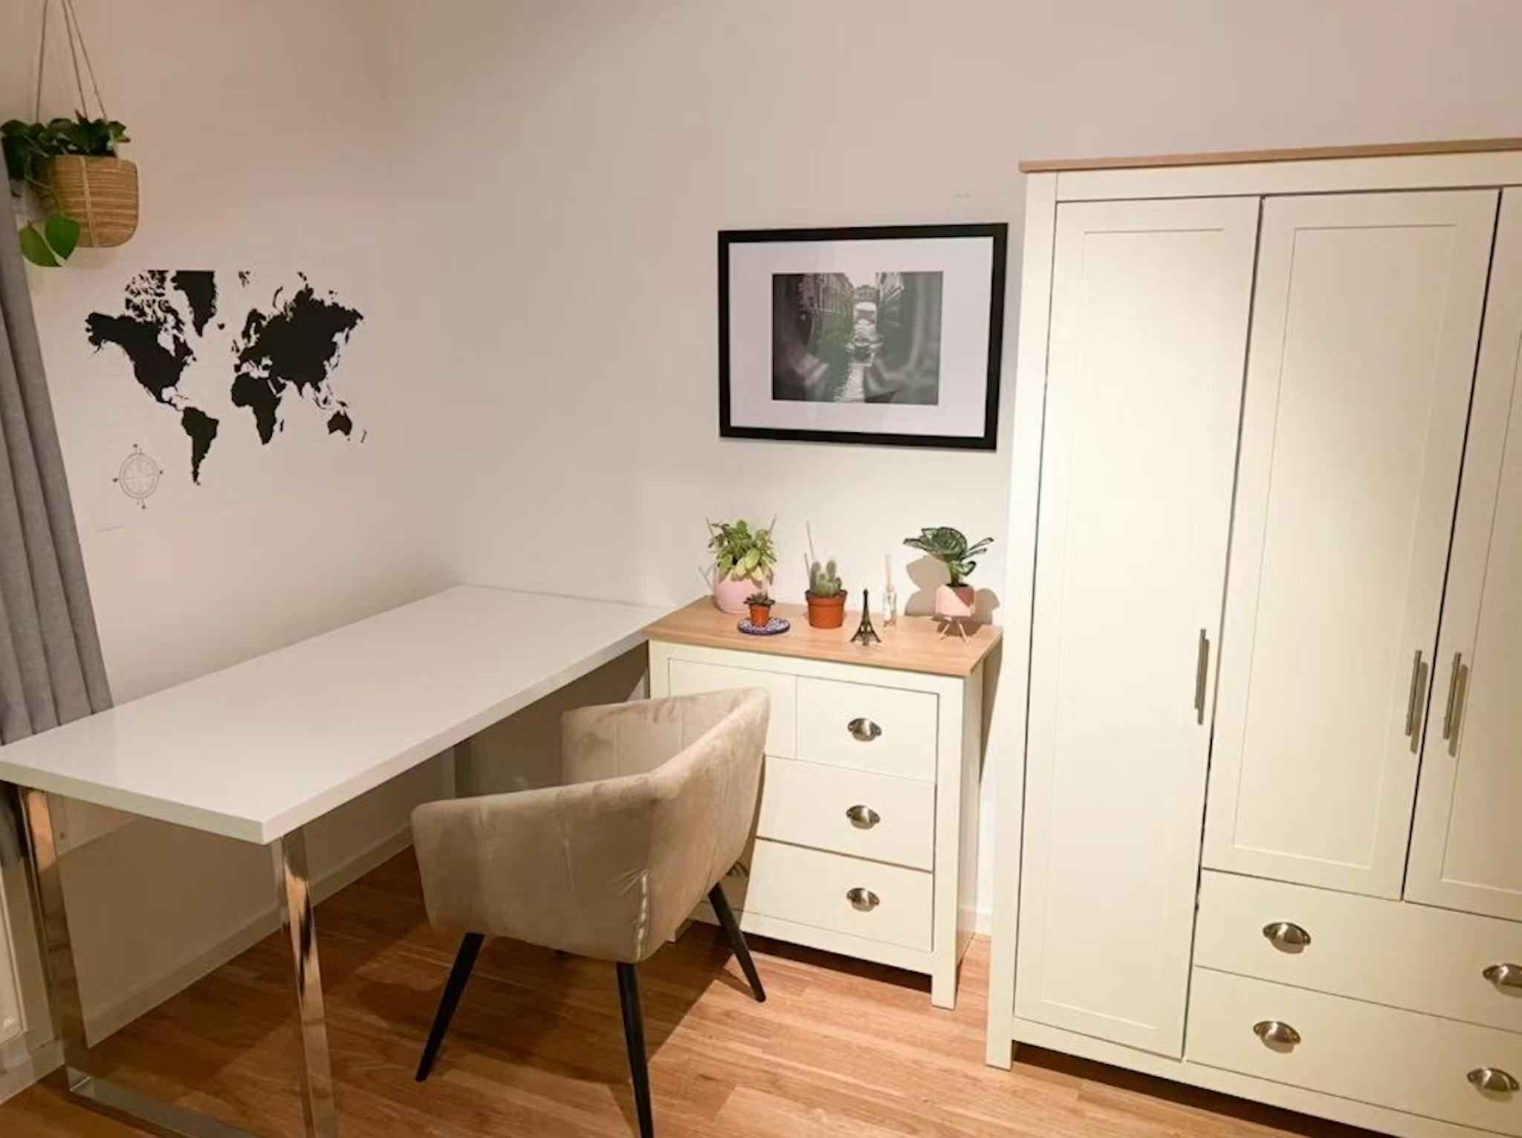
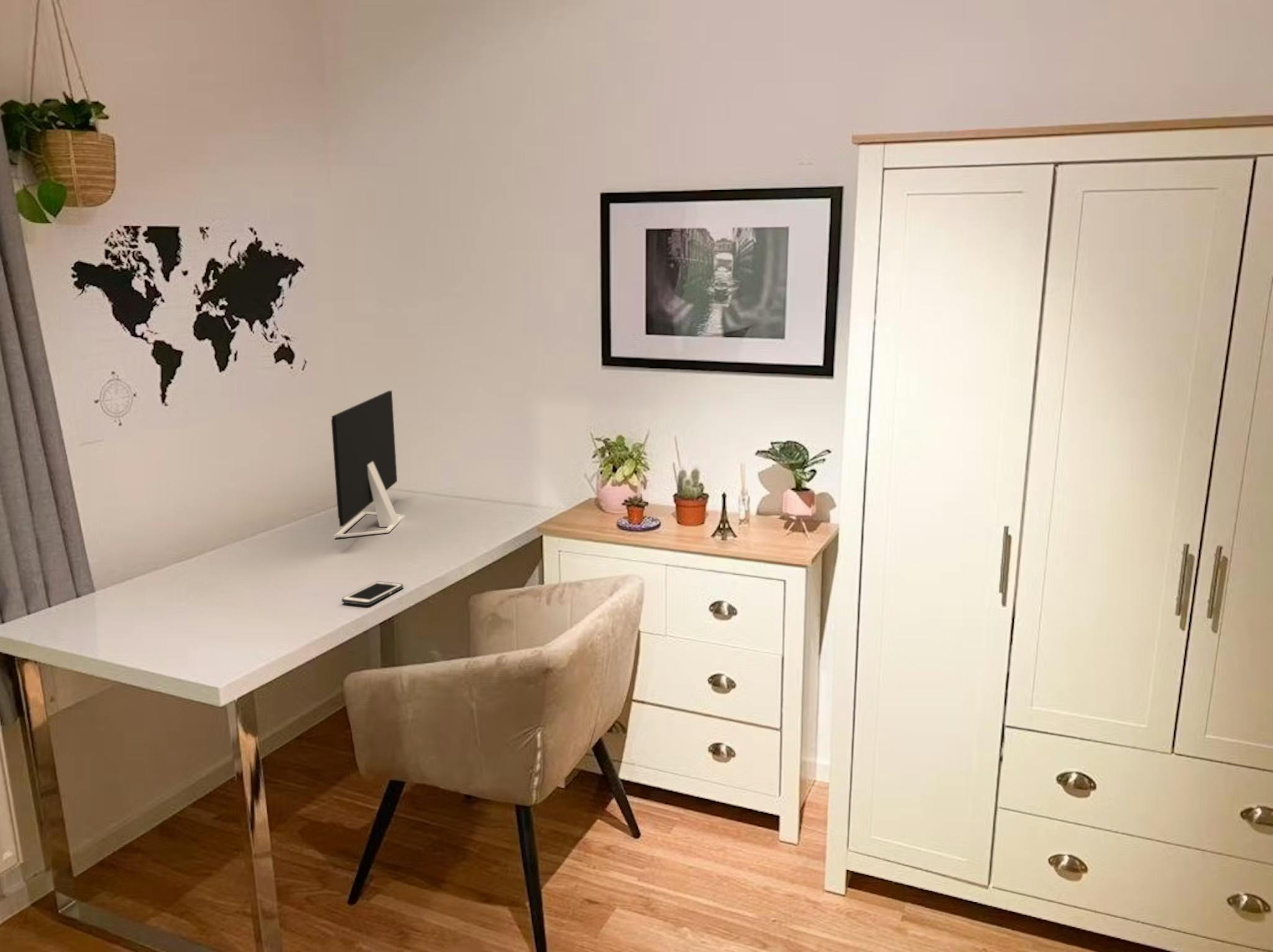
+ monitor [331,390,406,538]
+ cell phone [341,580,404,606]
